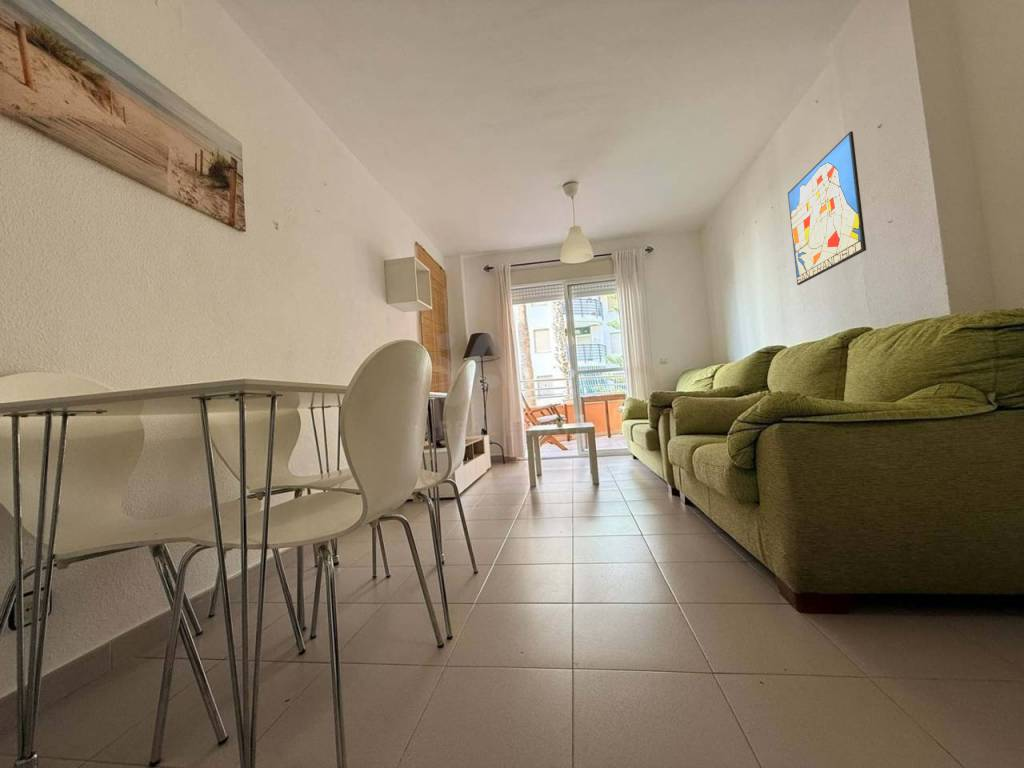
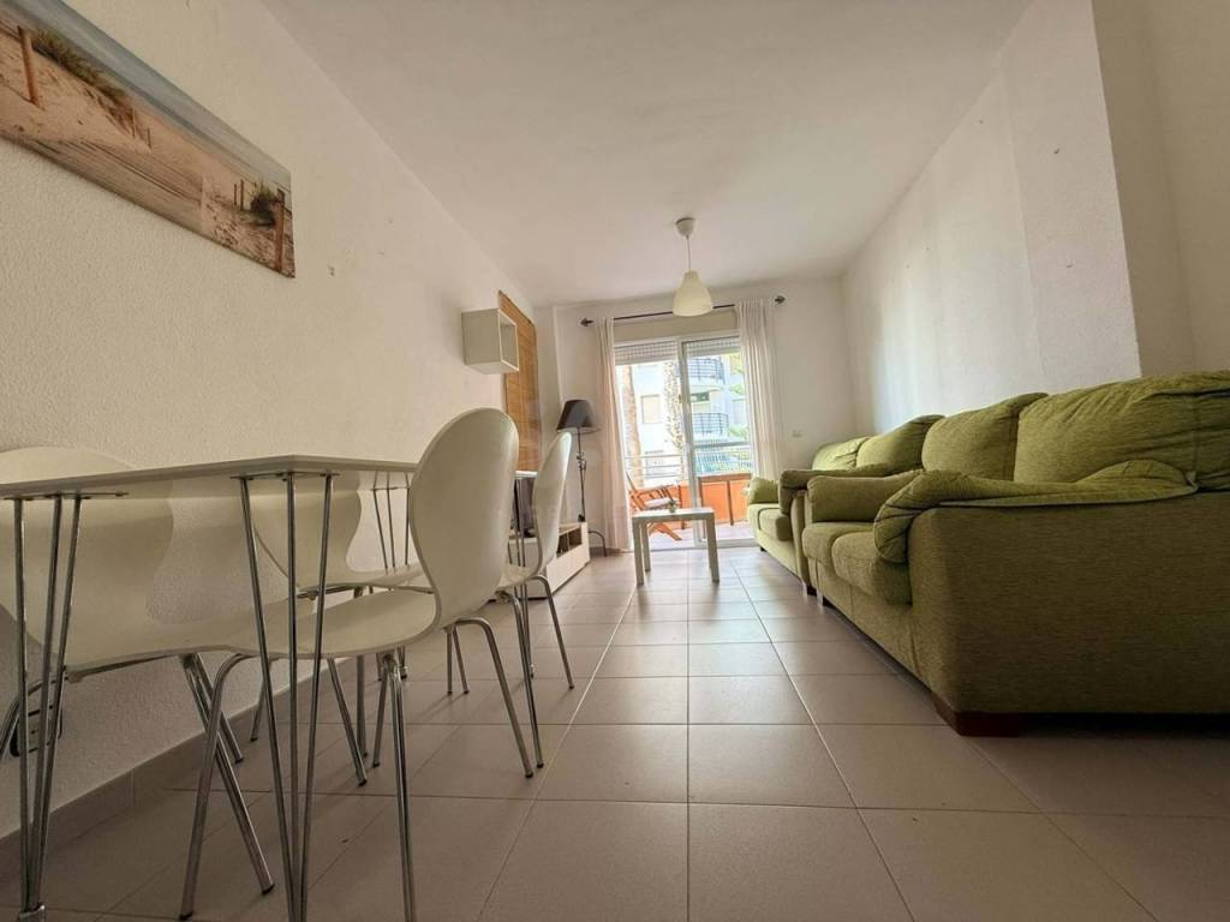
- wall art [787,130,867,286]
